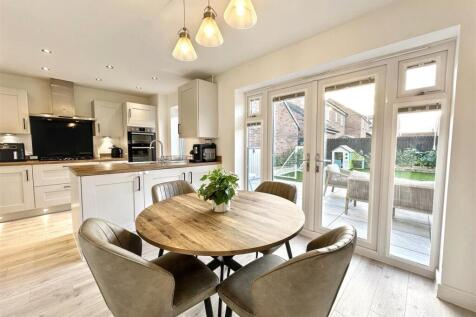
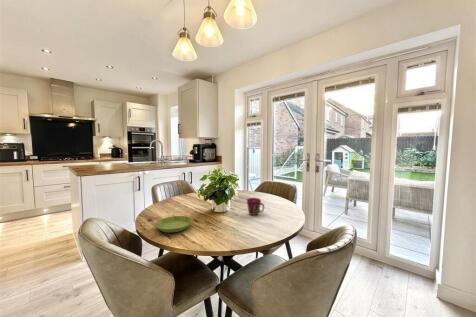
+ saucer [154,215,193,233]
+ cup [246,197,265,216]
